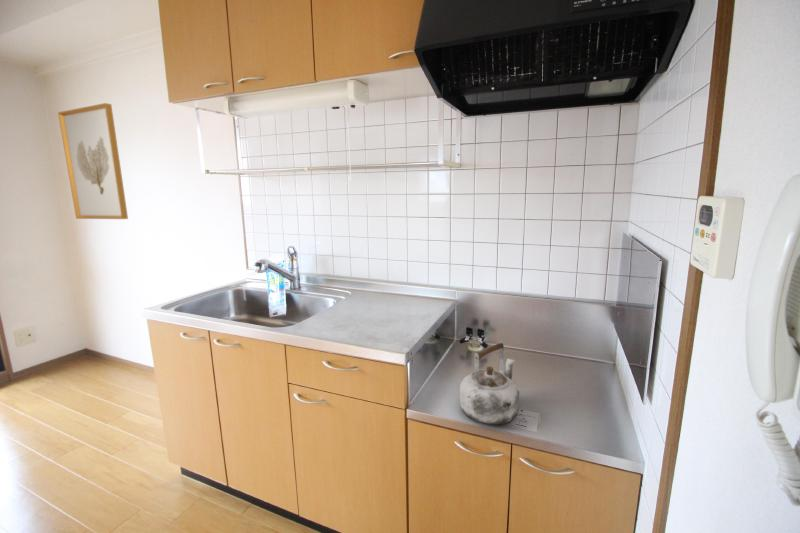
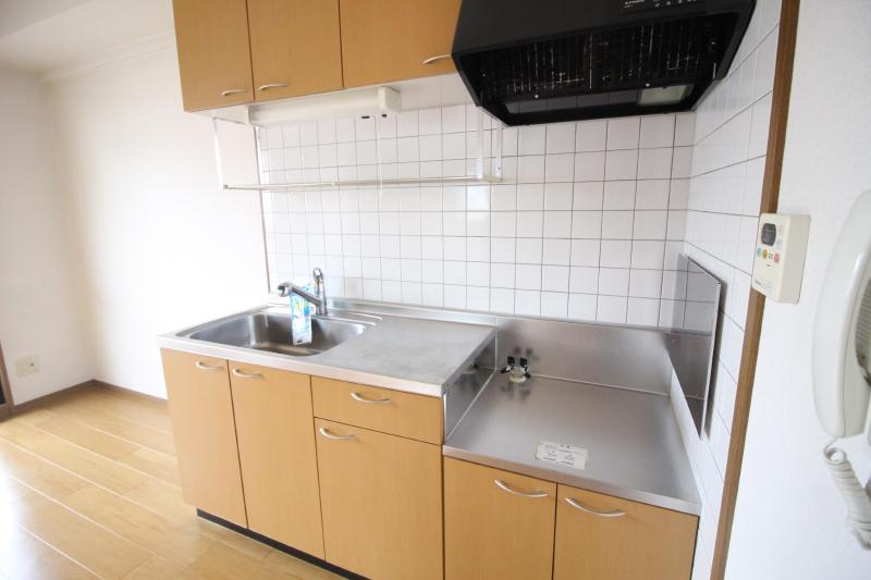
- wall art [57,102,129,220]
- kettle [459,340,520,426]
